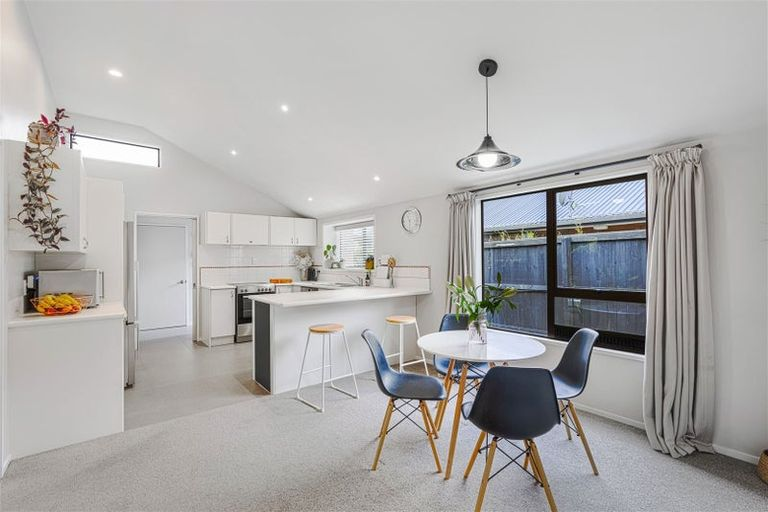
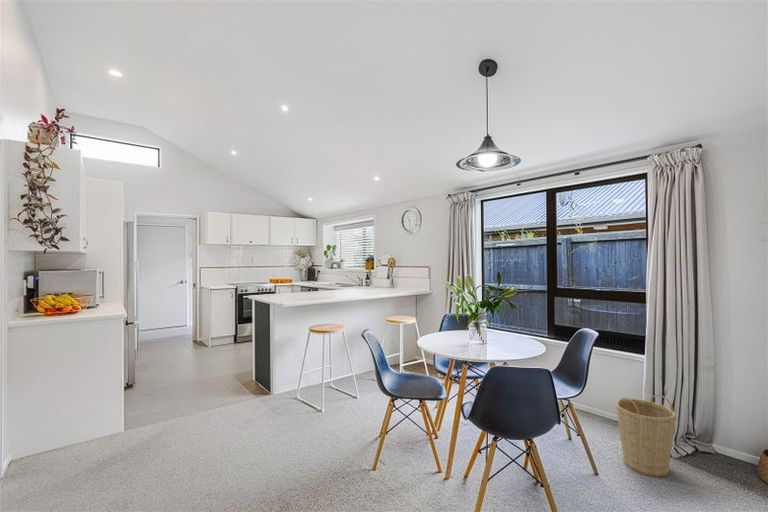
+ basket [615,394,677,478]
